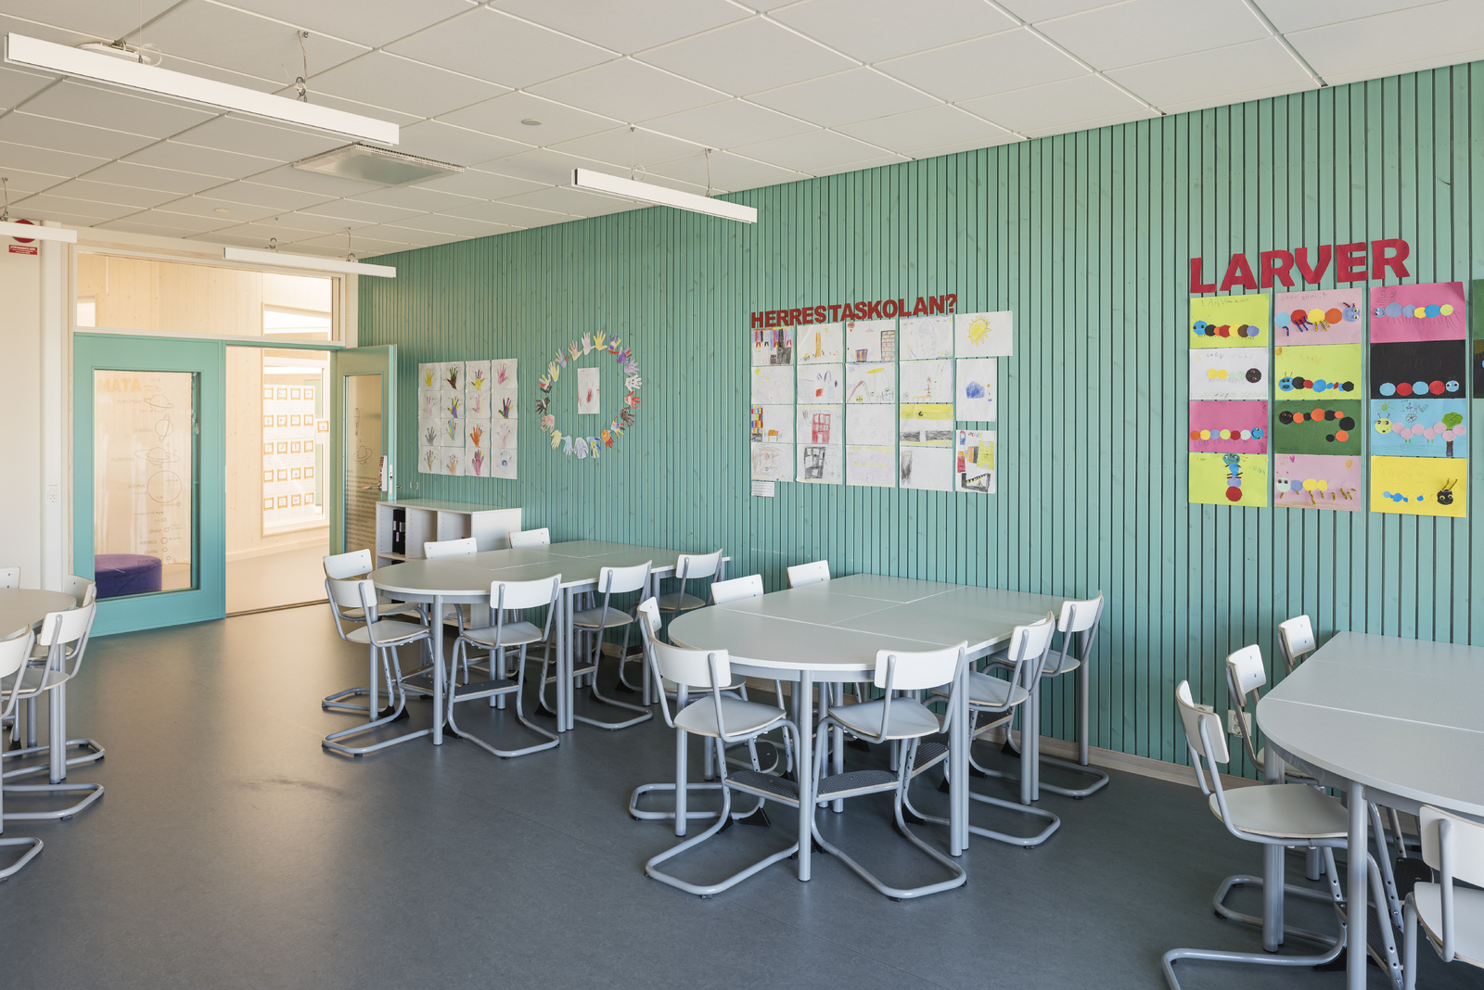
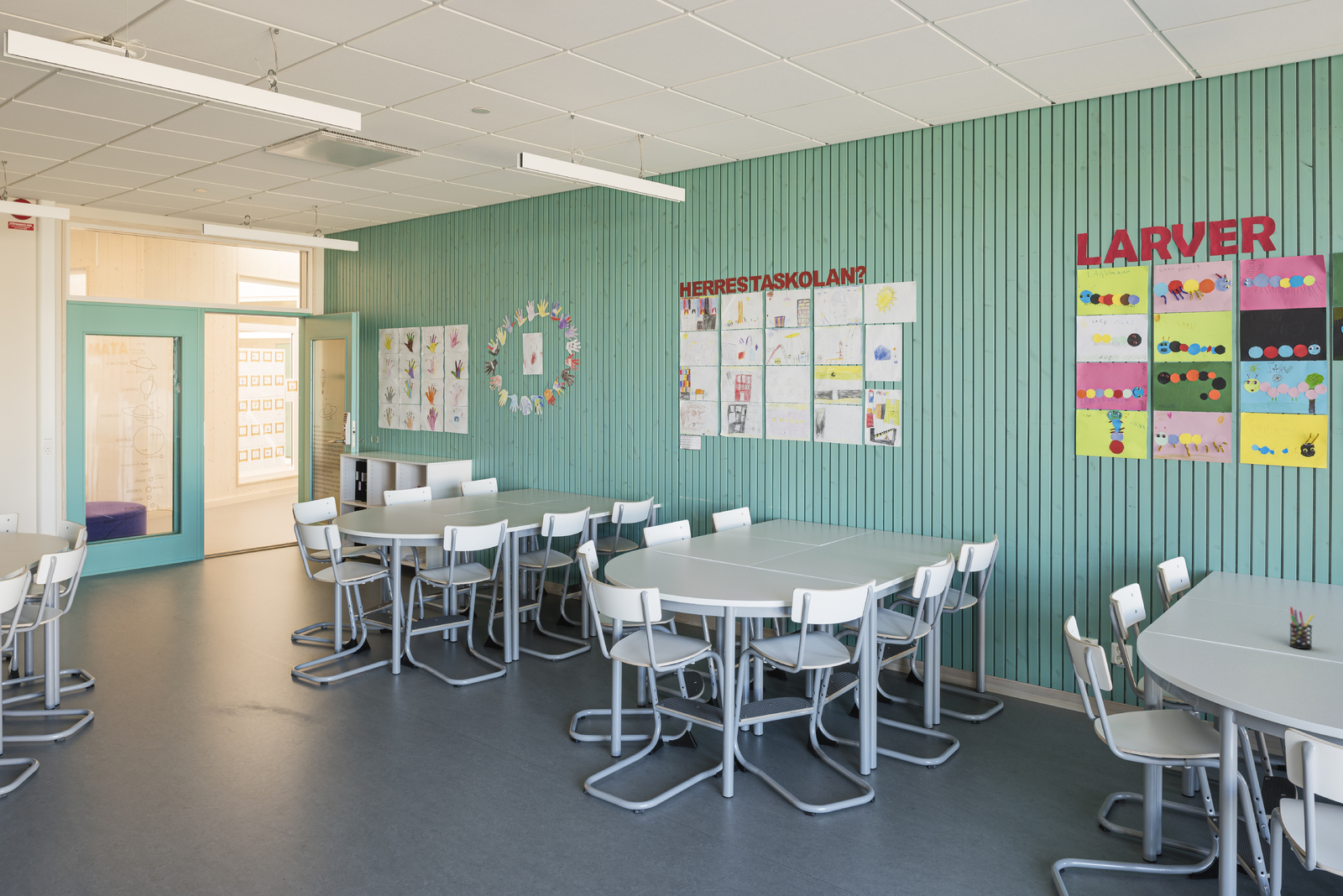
+ pen holder [1288,607,1315,649]
